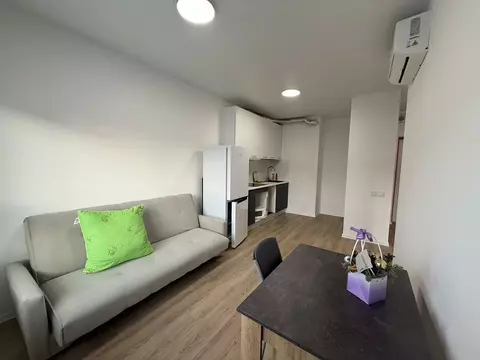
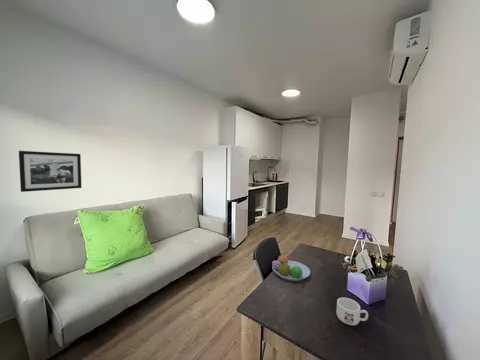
+ fruit bowl [271,253,311,282]
+ picture frame [18,150,82,193]
+ mug [335,297,369,326]
